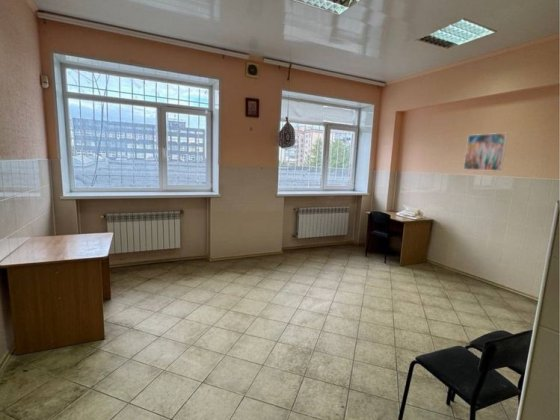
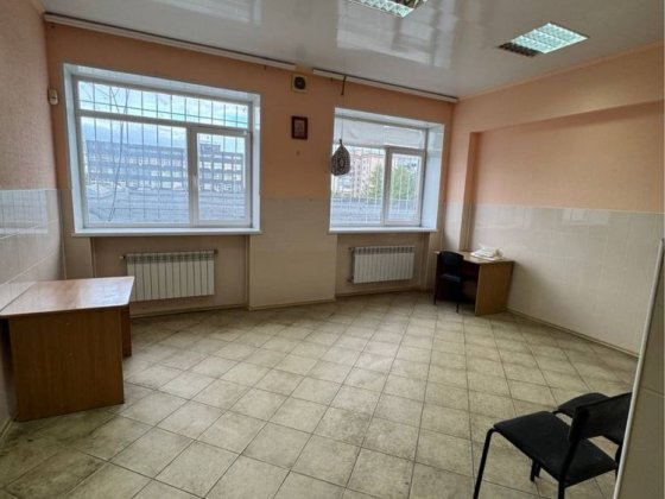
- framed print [463,132,509,172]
